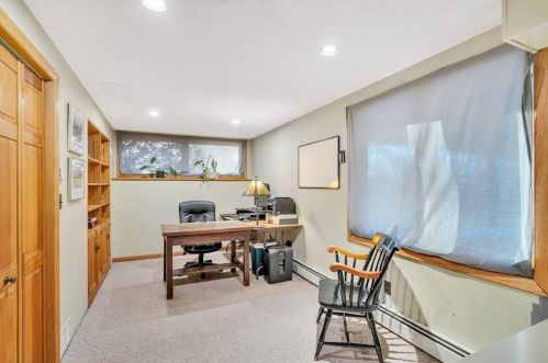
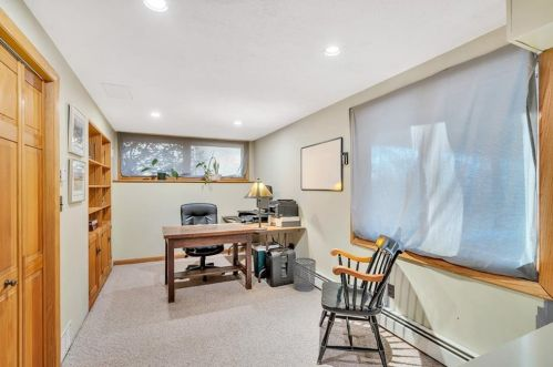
+ waste bin [291,257,317,293]
